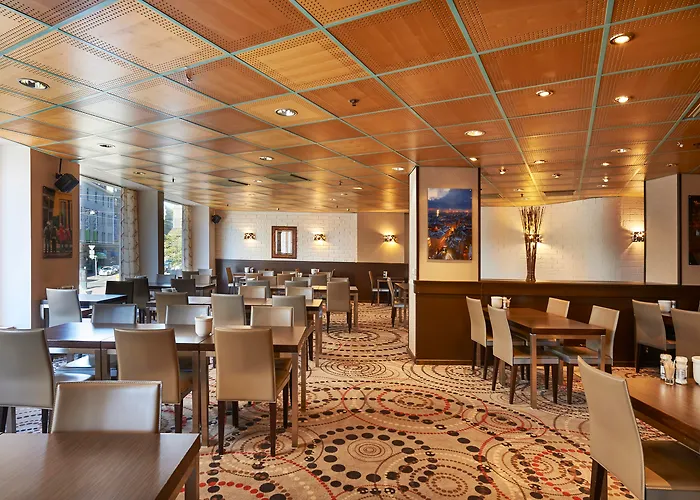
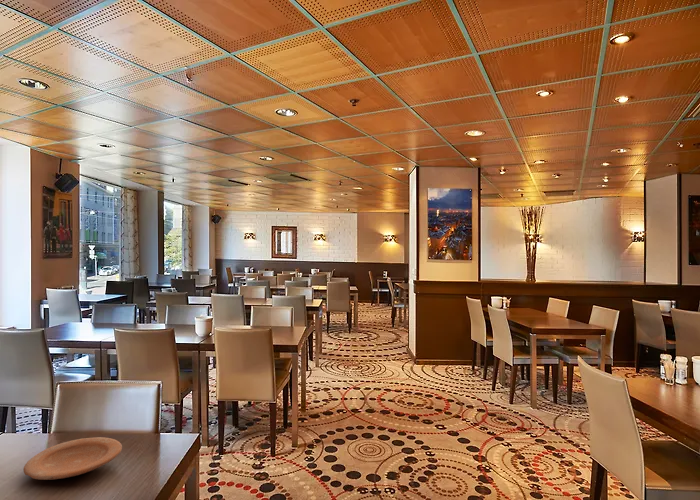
+ plate [23,436,123,481]
